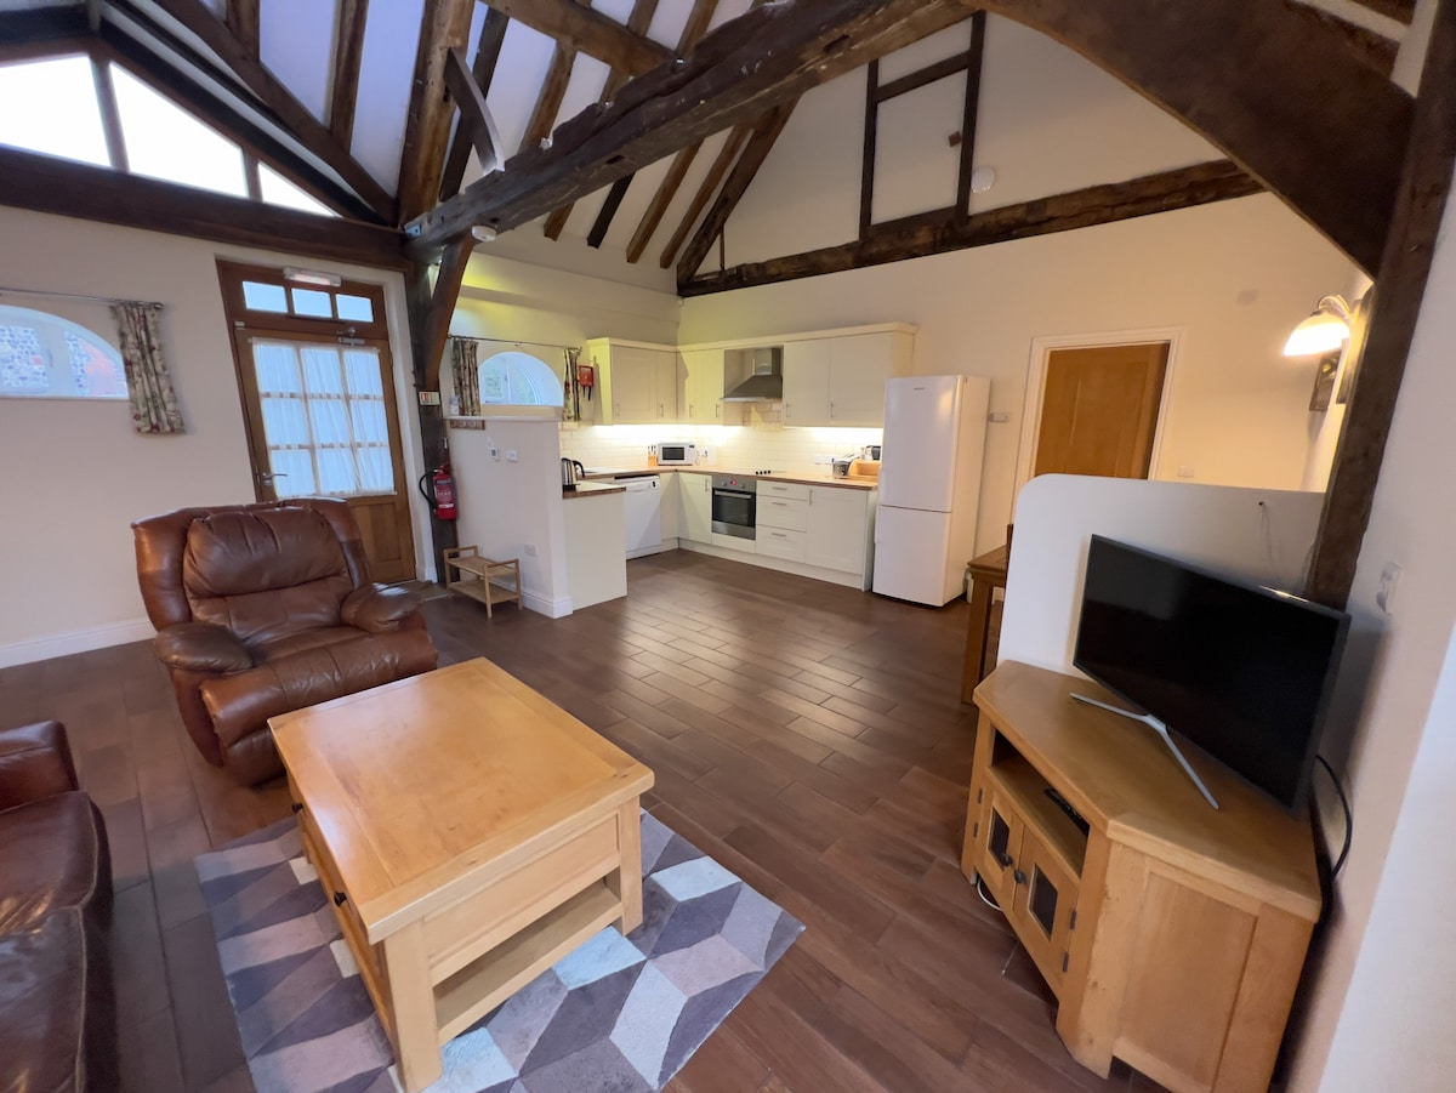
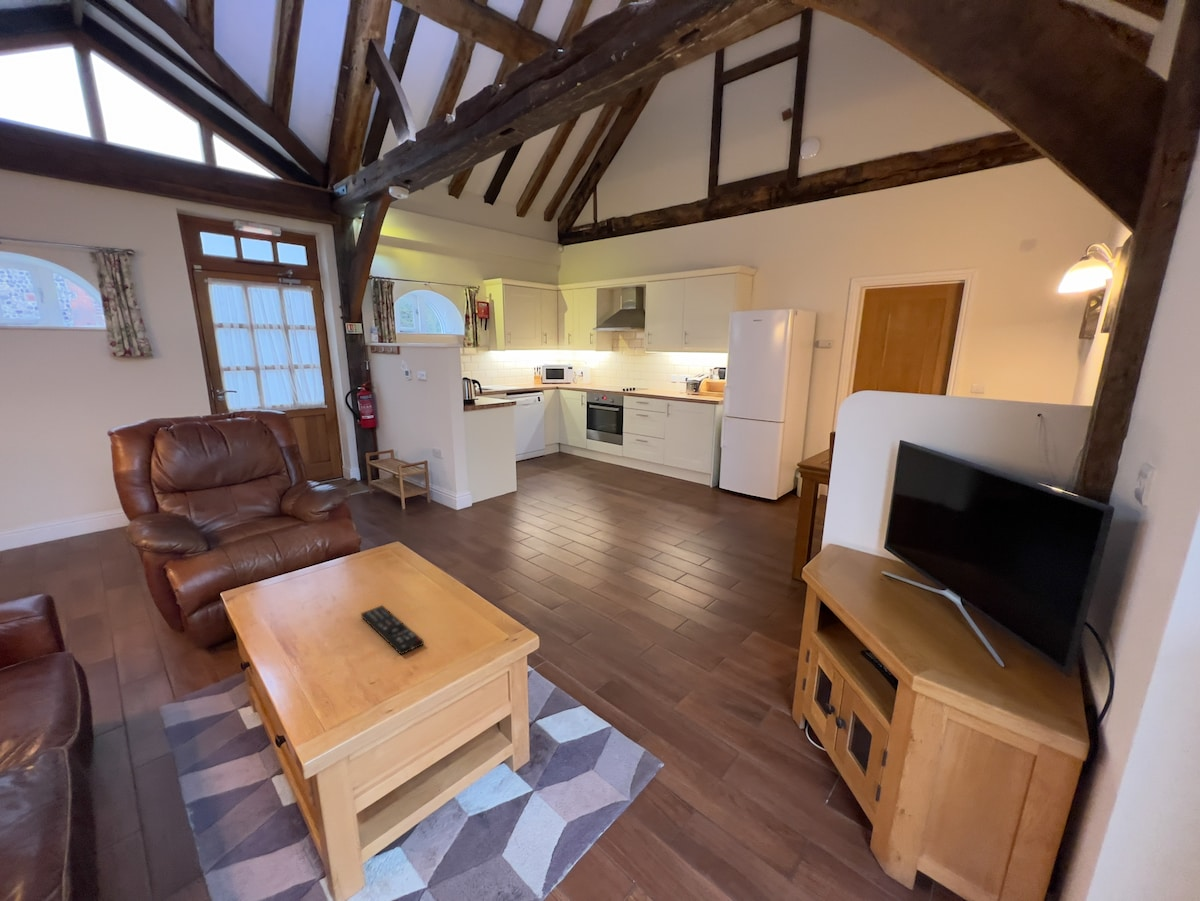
+ remote control [360,604,425,656]
